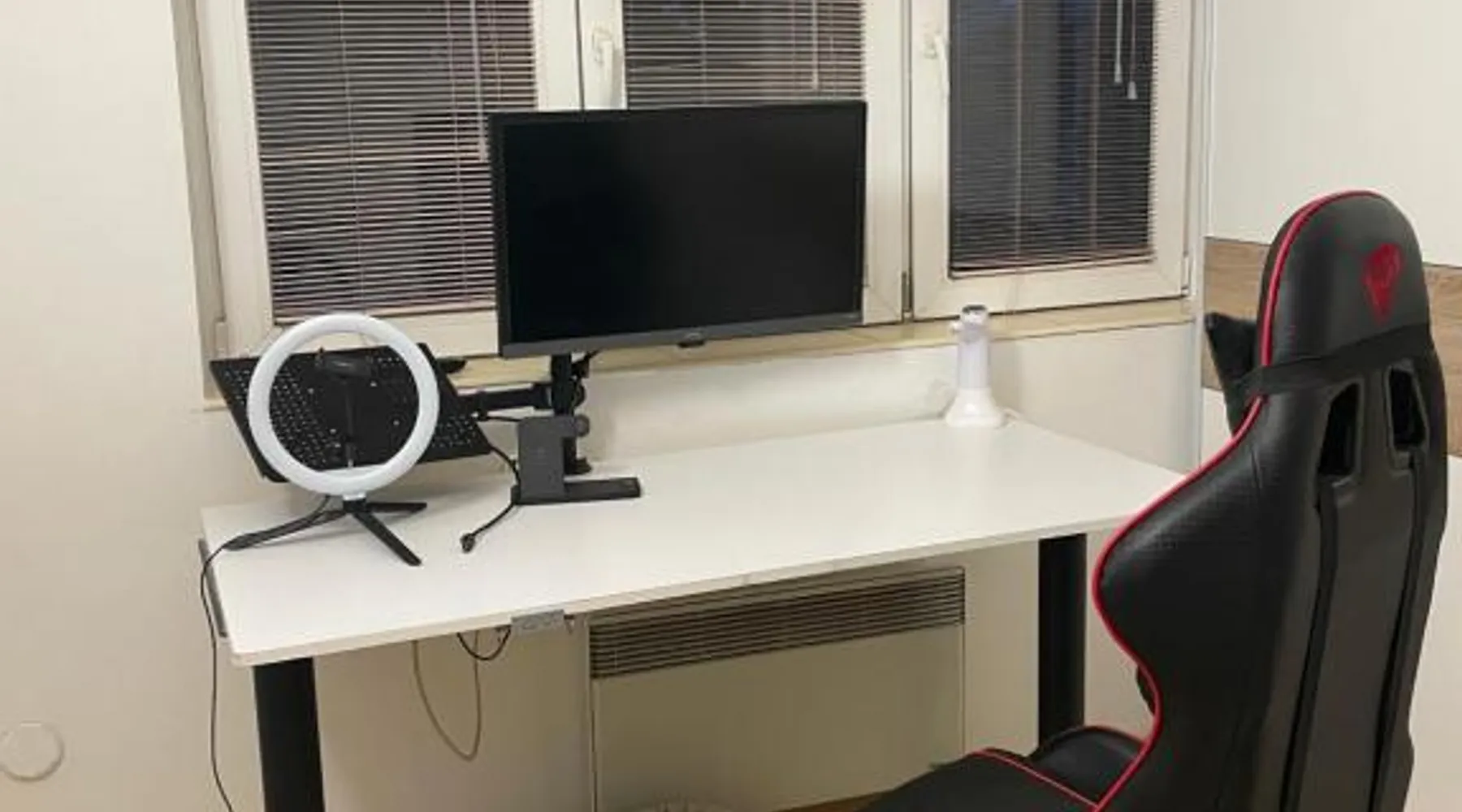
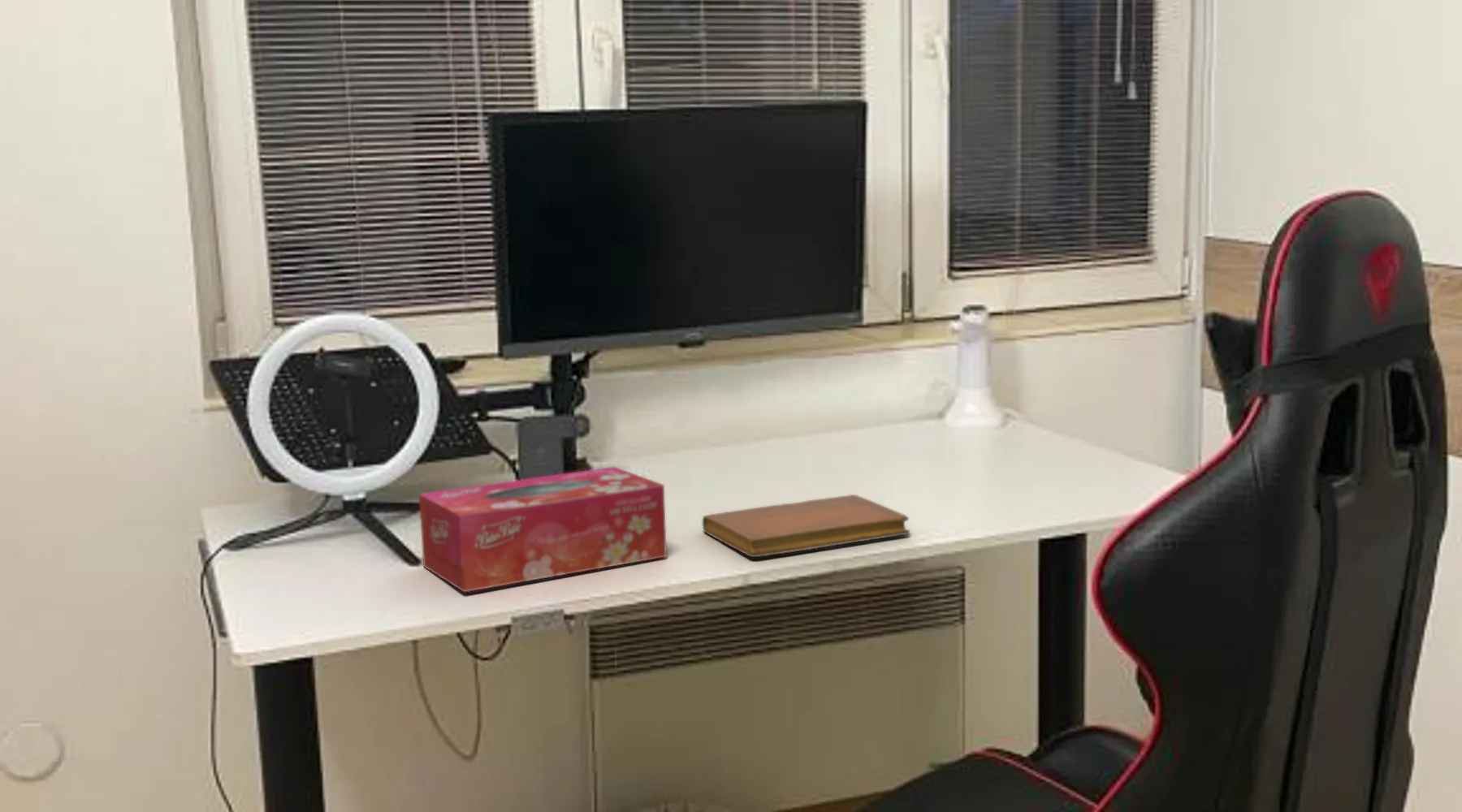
+ tissue box [418,466,668,593]
+ notebook [702,494,911,558]
